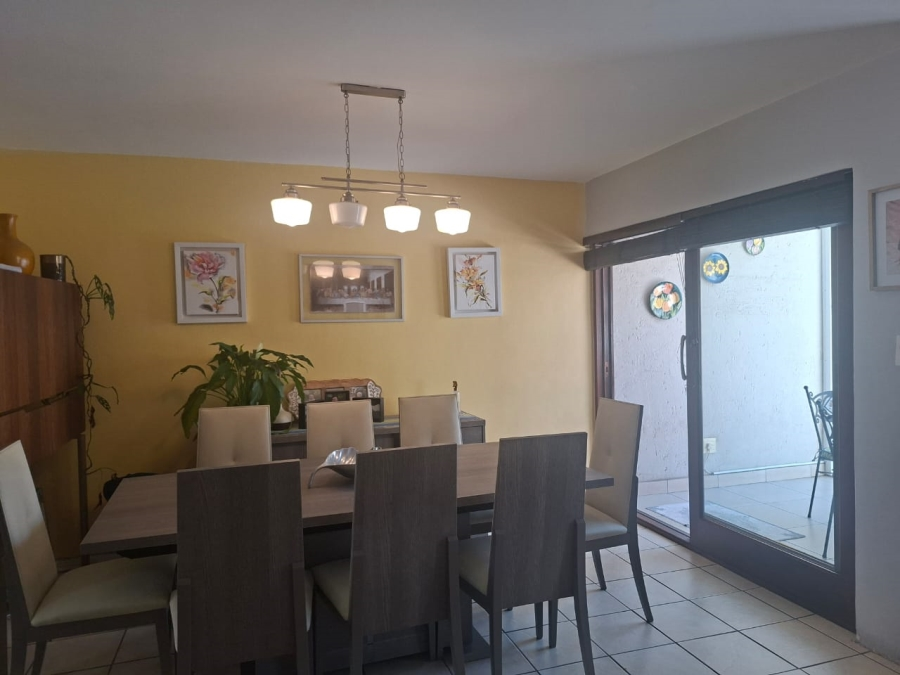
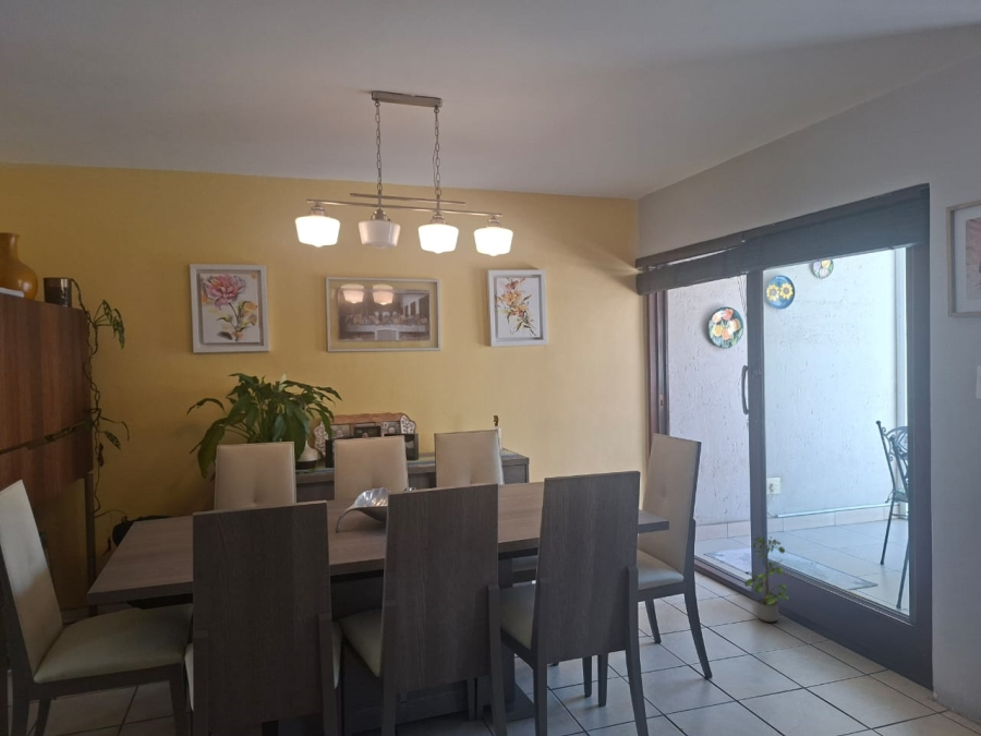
+ potted plant [743,534,790,623]
